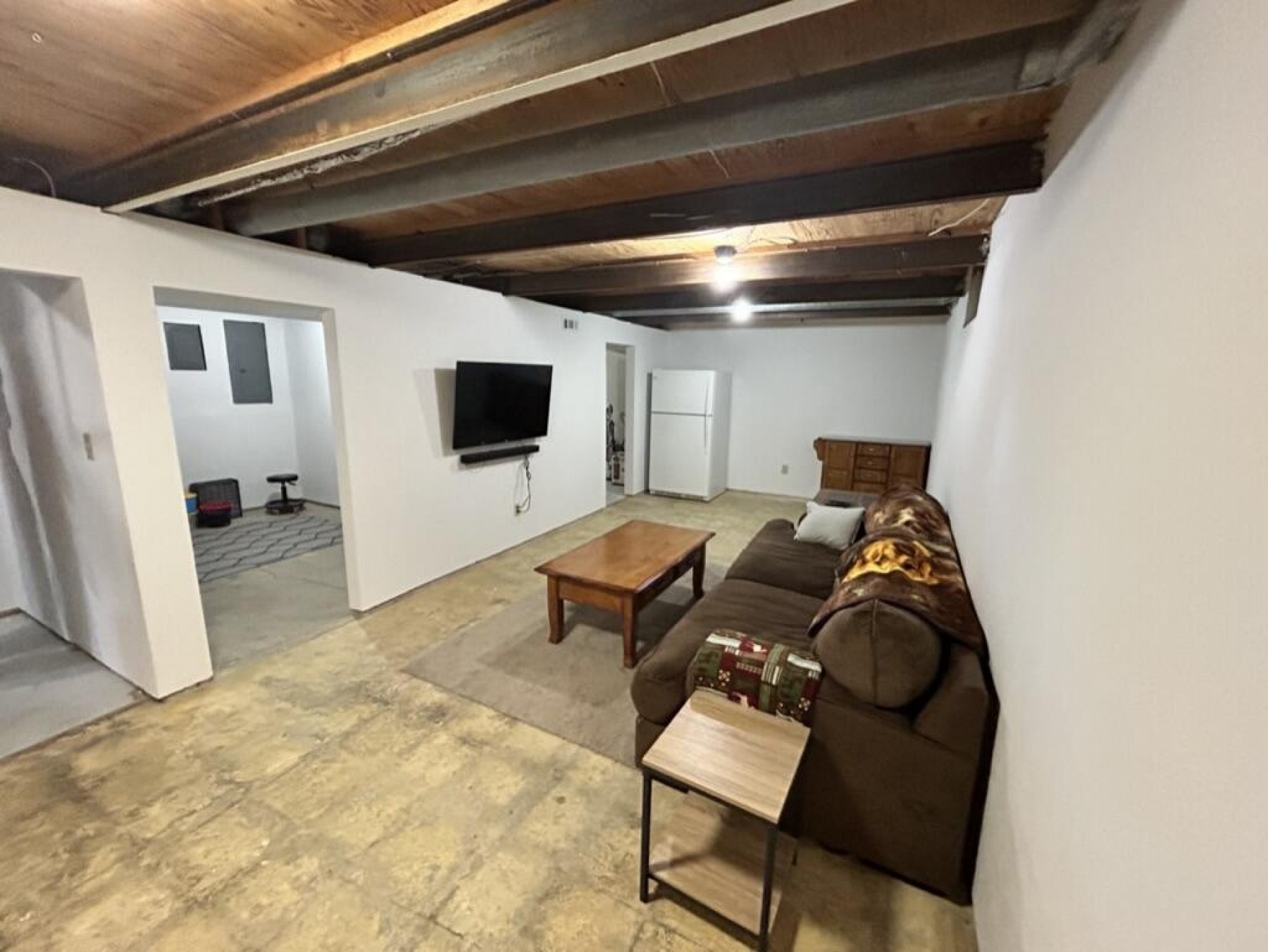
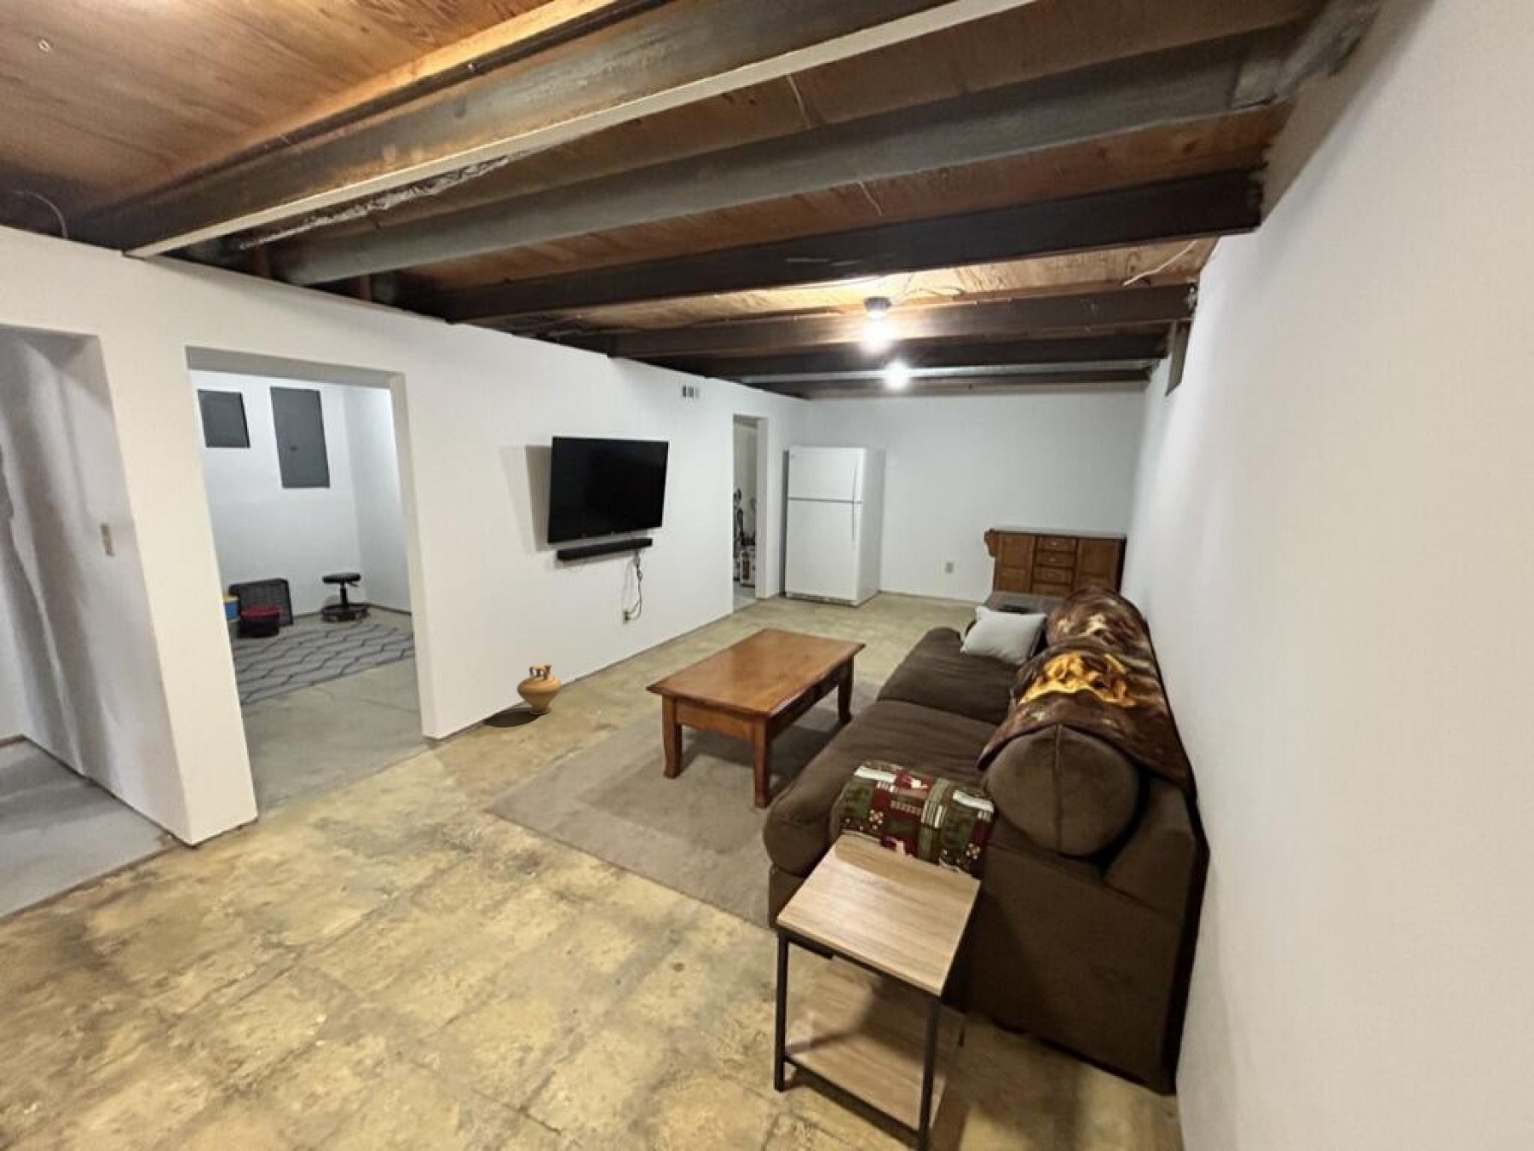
+ ceramic jug [515,664,563,716]
